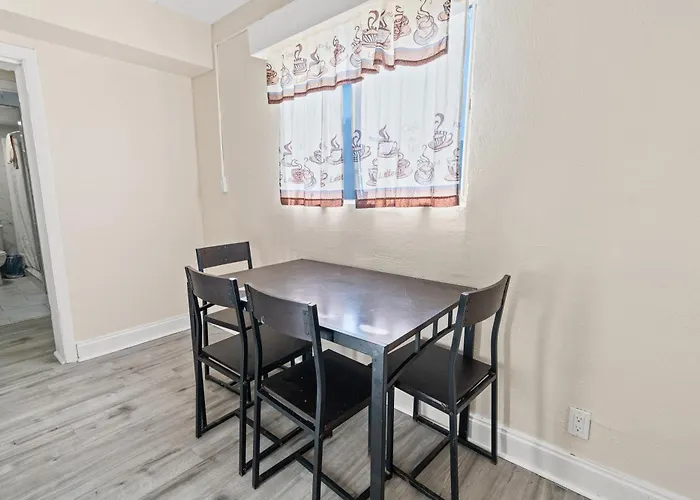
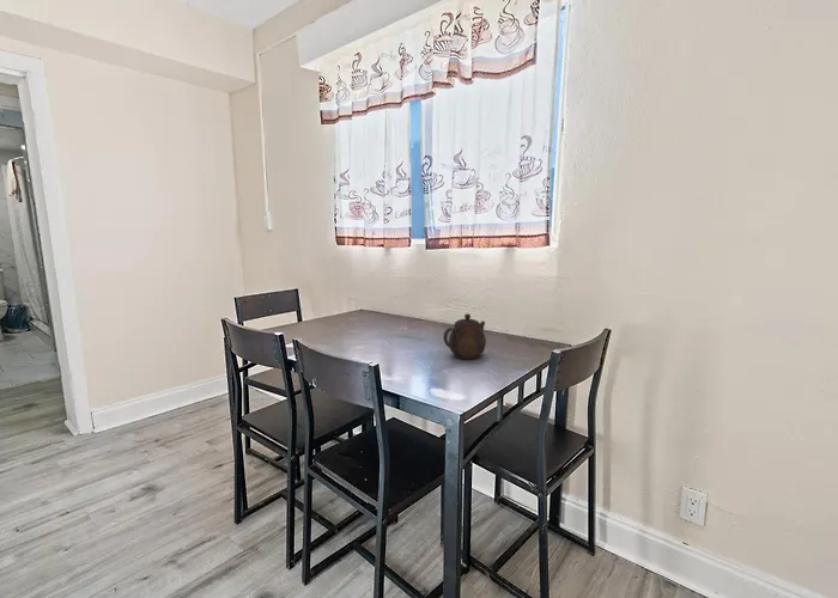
+ teapot [442,312,487,360]
